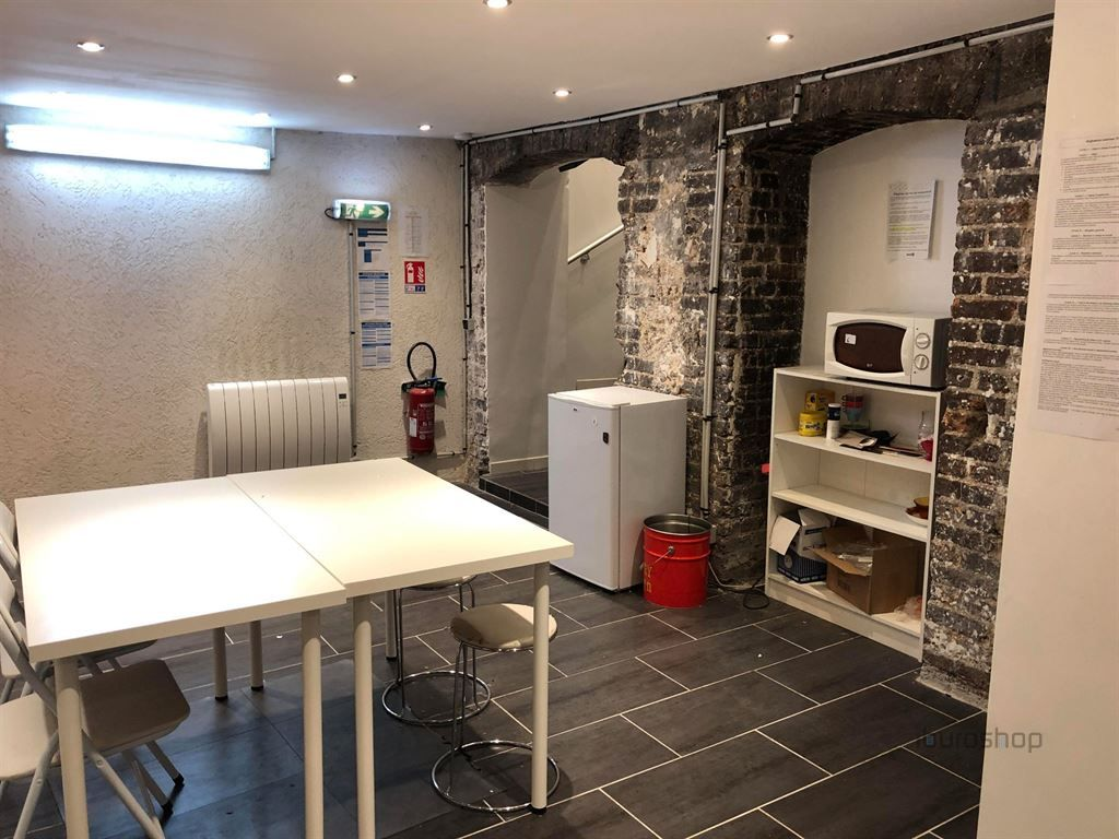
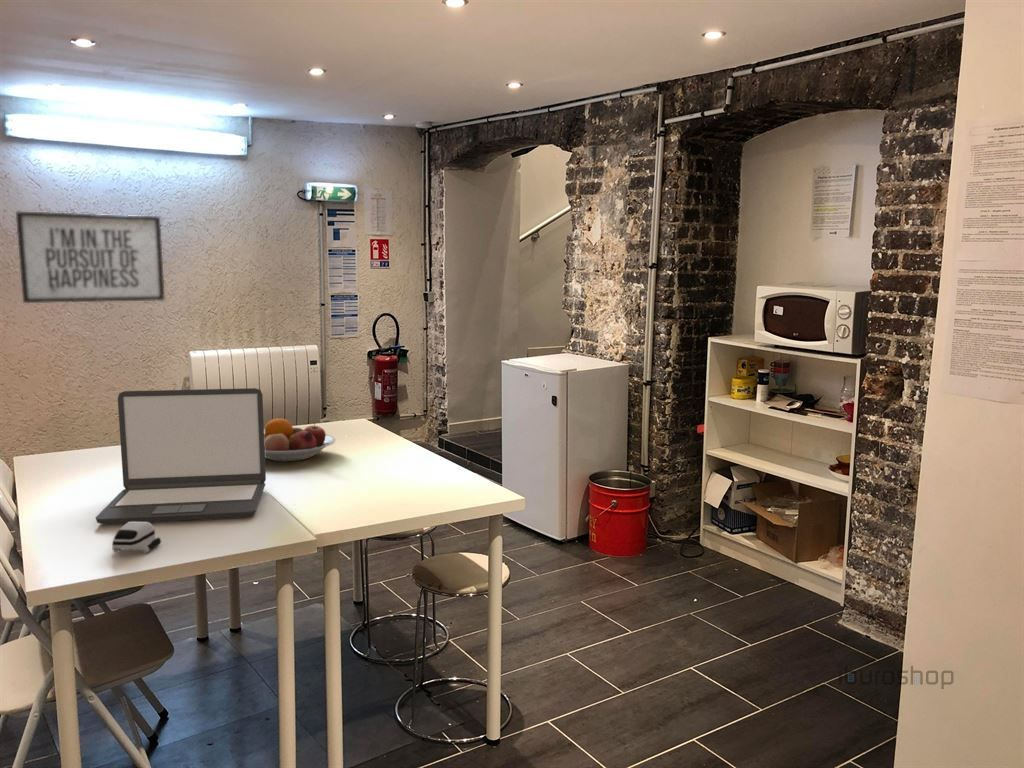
+ mirror [15,210,166,304]
+ computer mouse [111,522,162,554]
+ laptop [95,387,267,525]
+ fruit bowl [264,417,336,462]
